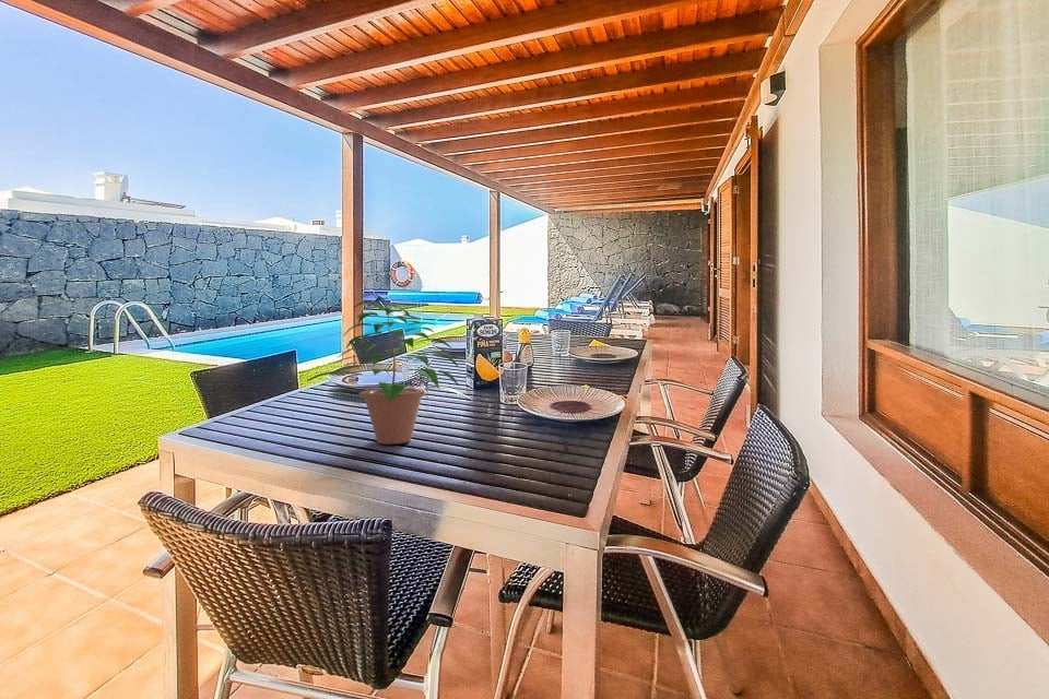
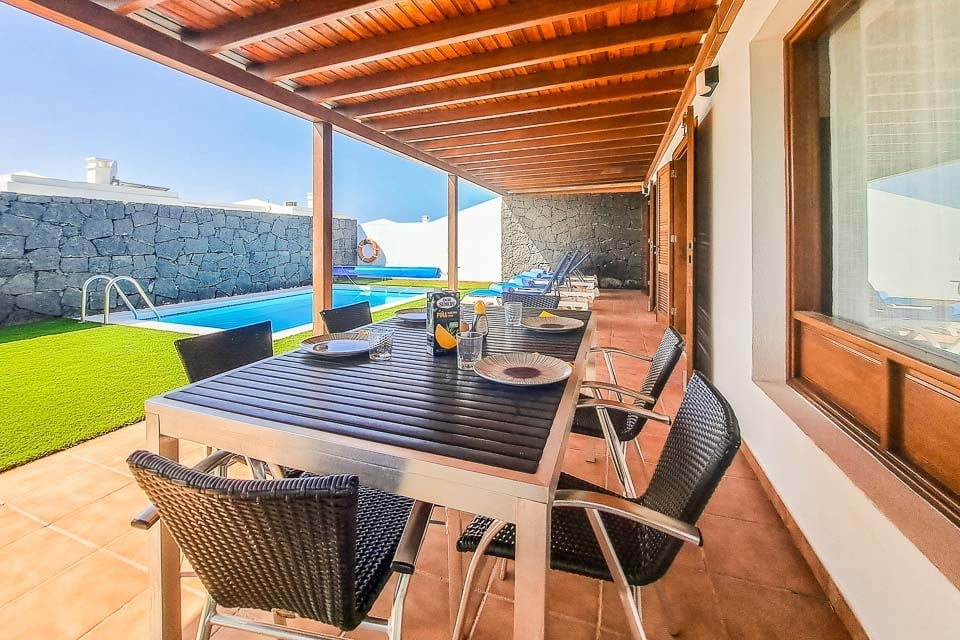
- potted plant [306,293,474,445]
